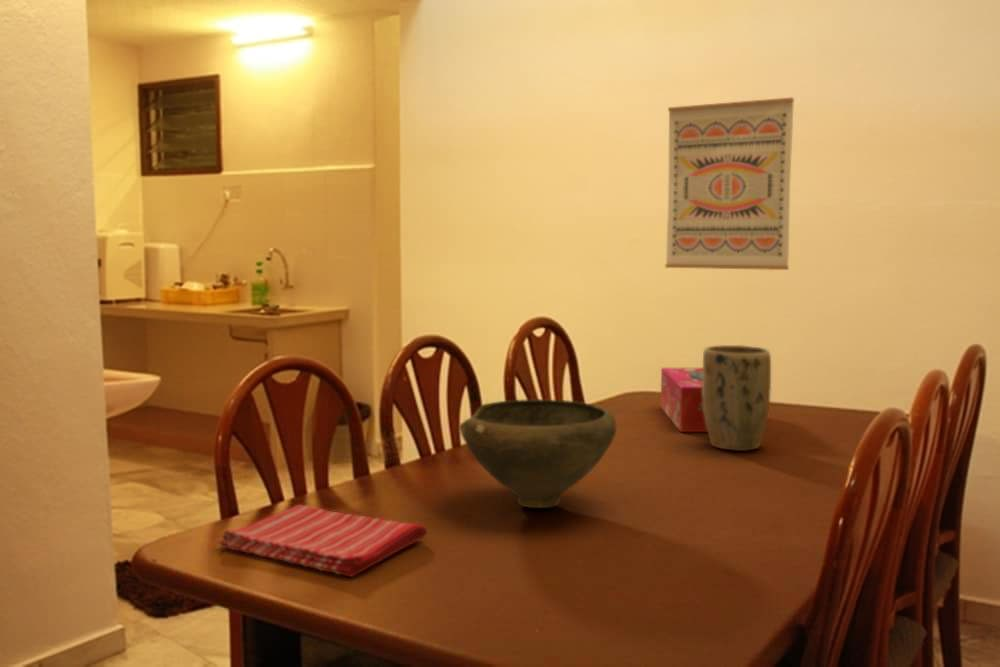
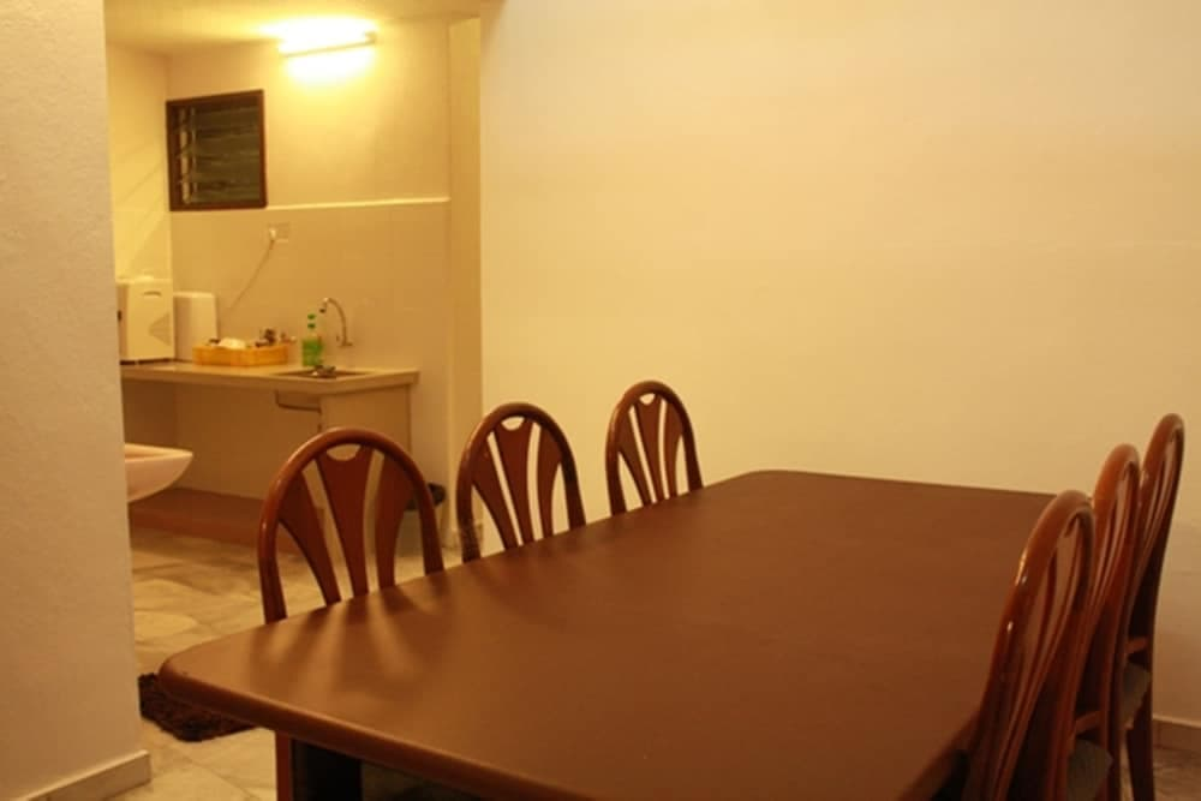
- tissue box [660,367,708,433]
- dish towel [218,504,428,578]
- wall art [664,96,795,271]
- bowl [458,398,617,509]
- plant pot [702,344,772,452]
